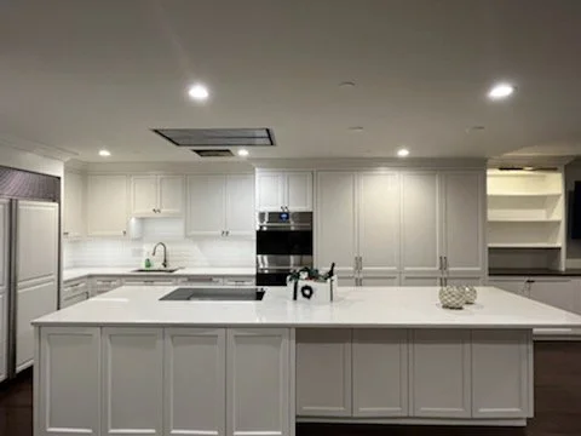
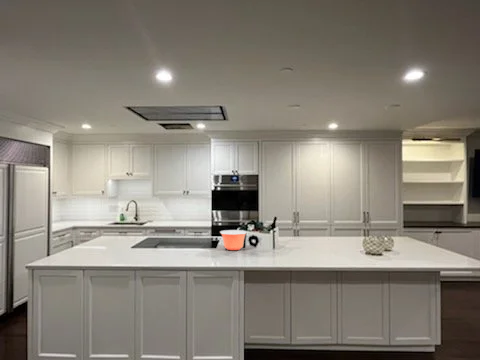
+ mixing bowl [219,229,248,251]
